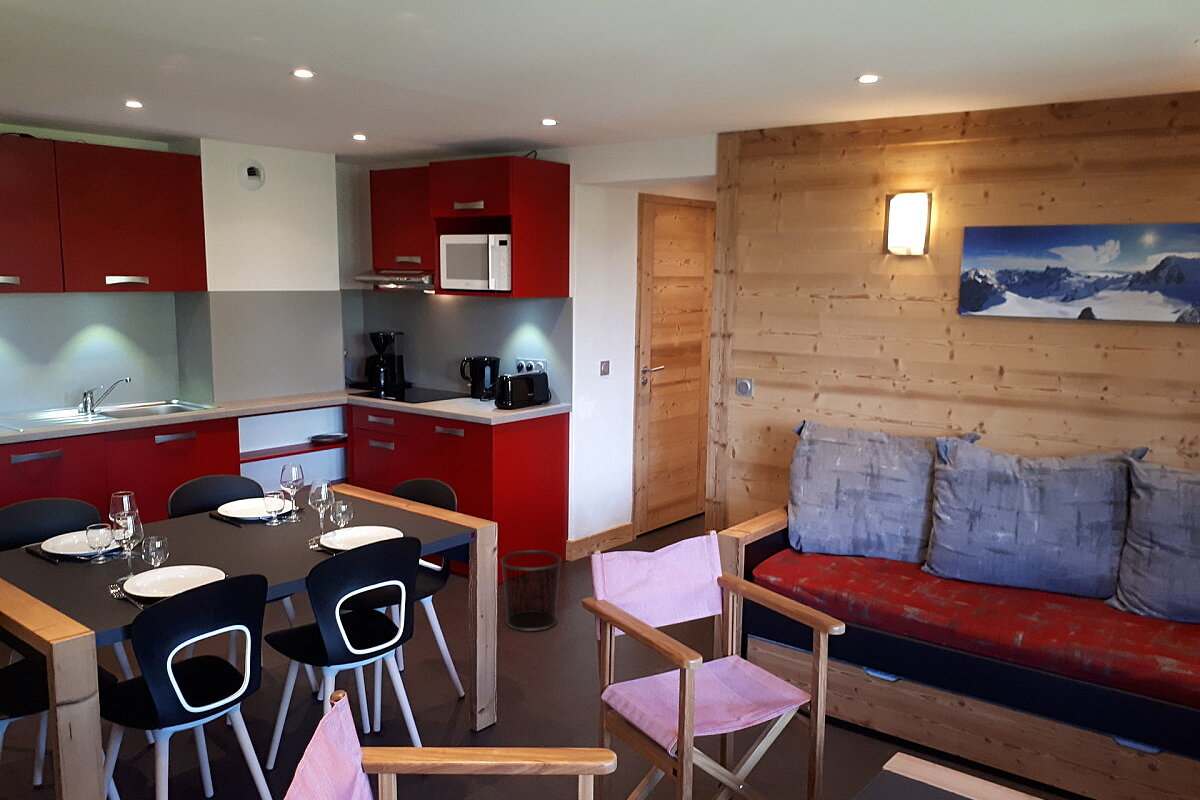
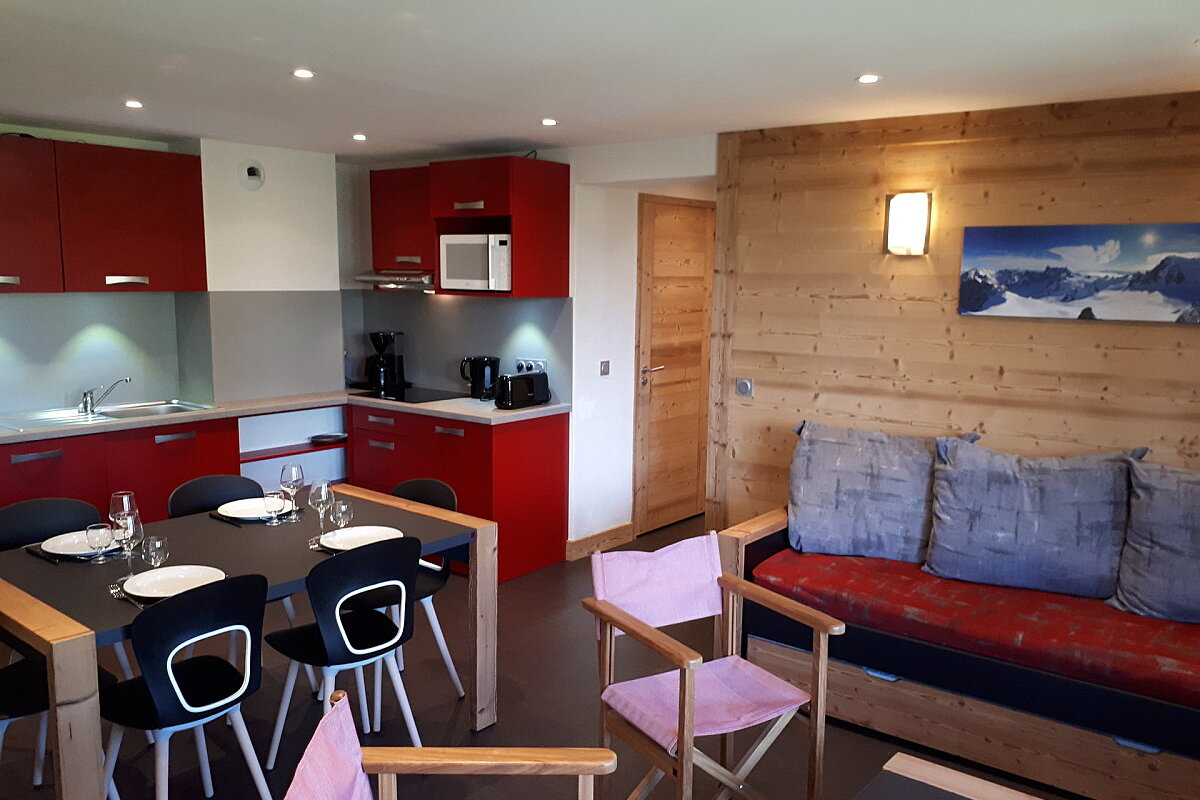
- waste bin [500,549,563,632]
